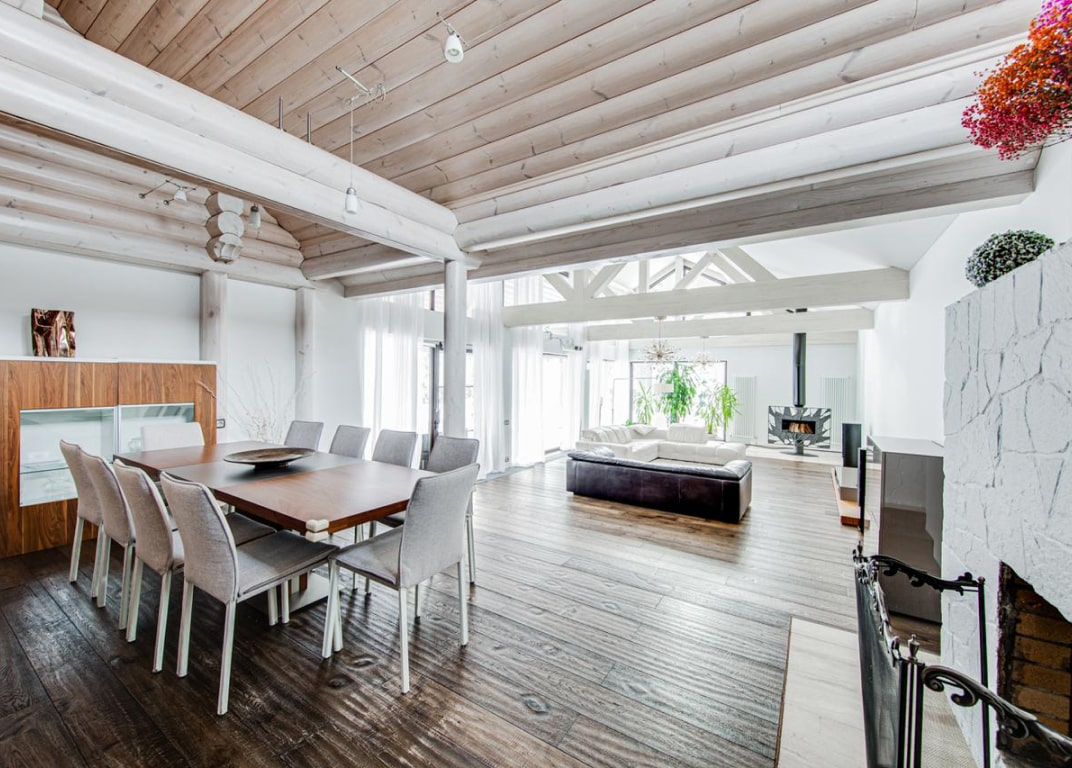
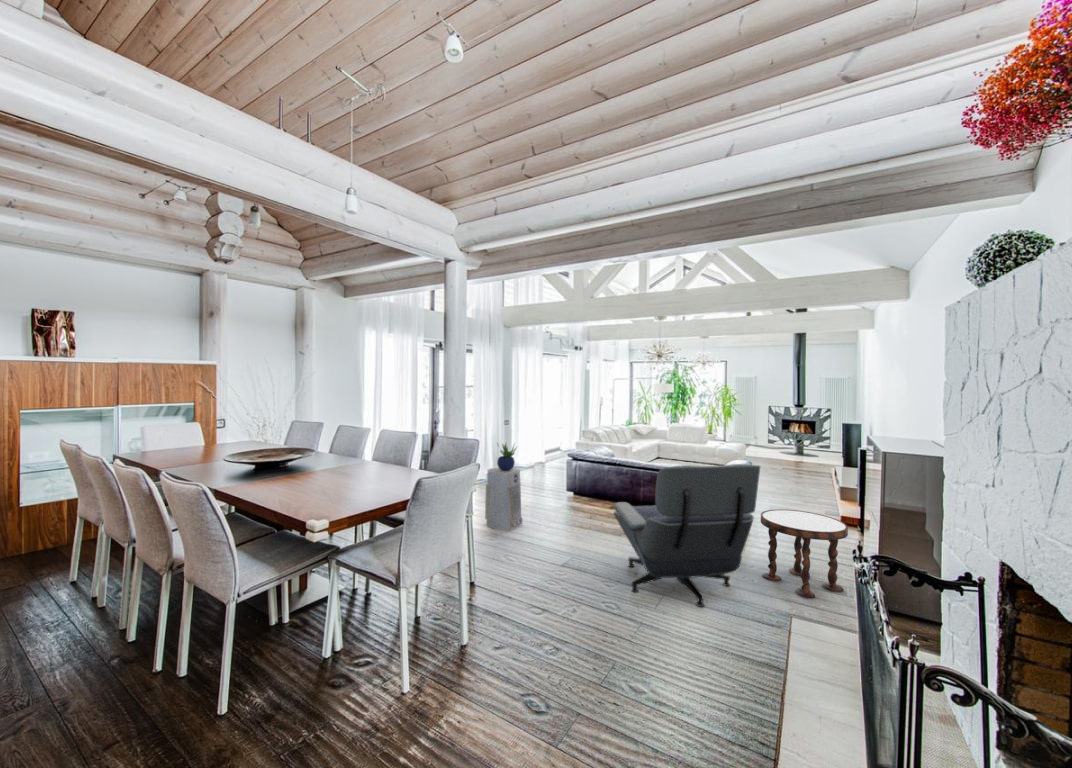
+ potted plant [495,441,518,471]
+ lounge chair [612,463,761,608]
+ air purifier [484,467,524,532]
+ side table [760,508,849,599]
